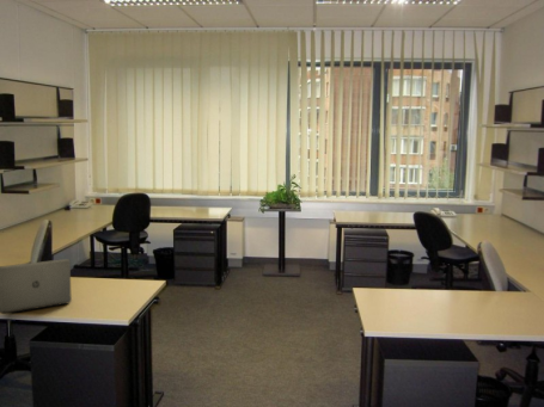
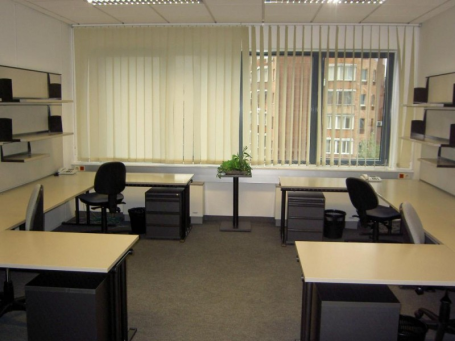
- laptop [0,258,73,315]
